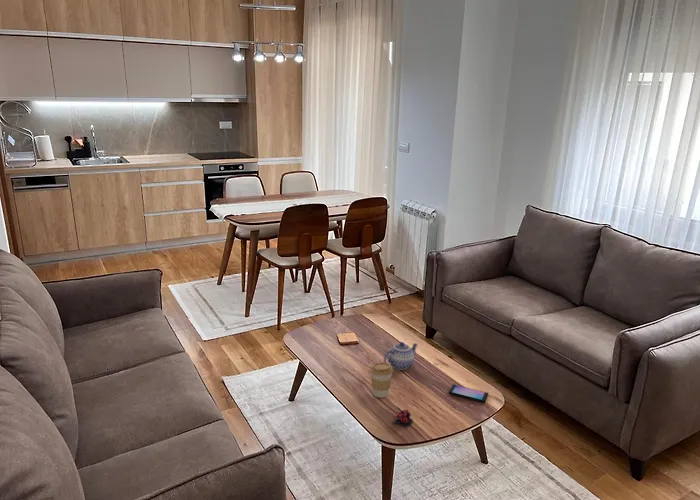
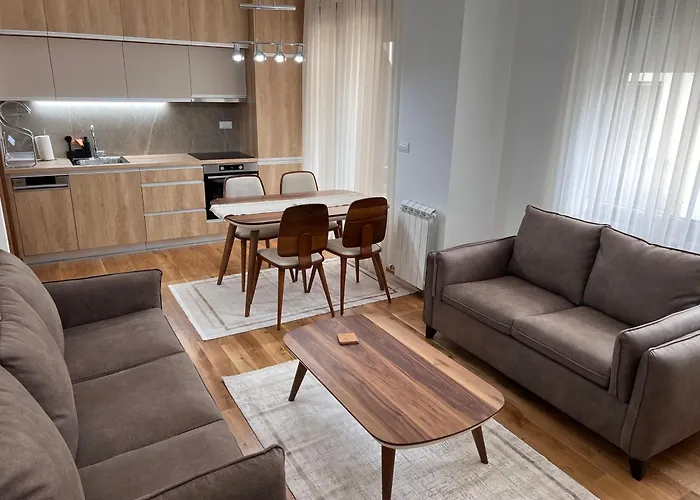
- smartphone [448,383,489,404]
- flower [392,405,414,428]
- coffee cup [369,362,394,399]
- teapot [383,341,419,371]
